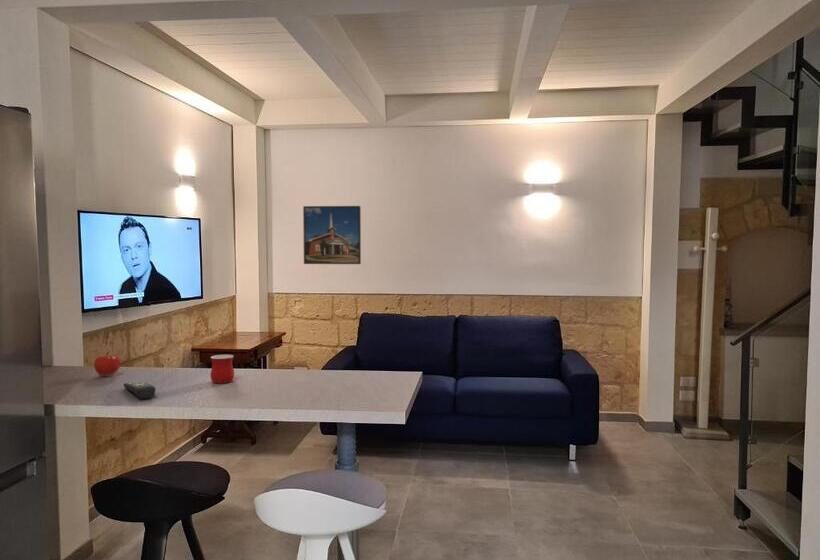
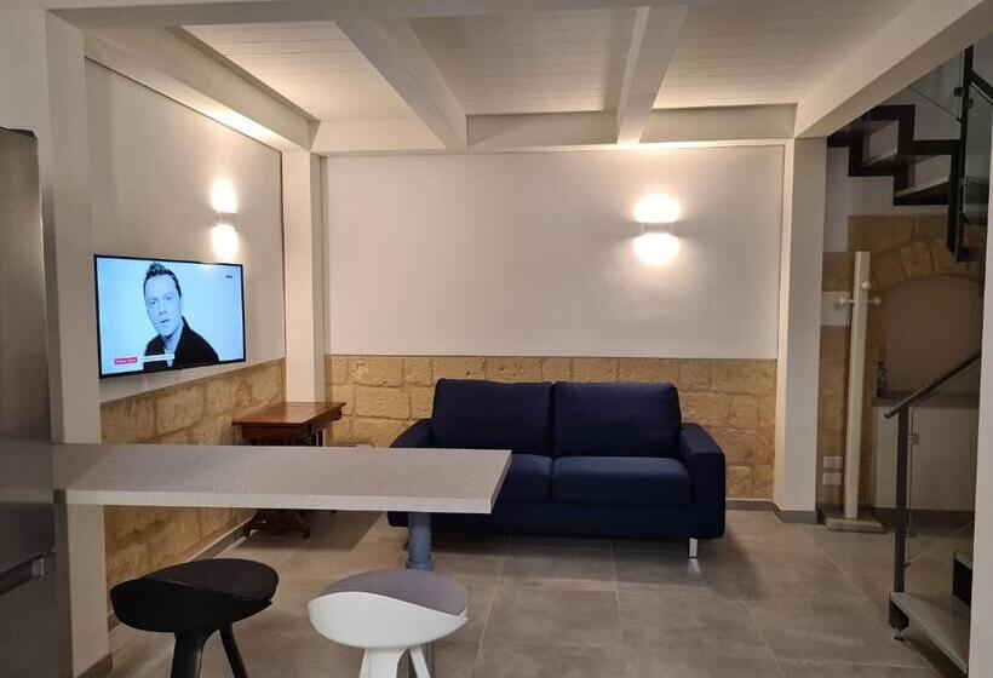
- fruit [93,350,121,377]
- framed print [302,205,362,265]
- remote control [123,380,156,400]
- mug [210,354,235,384]
